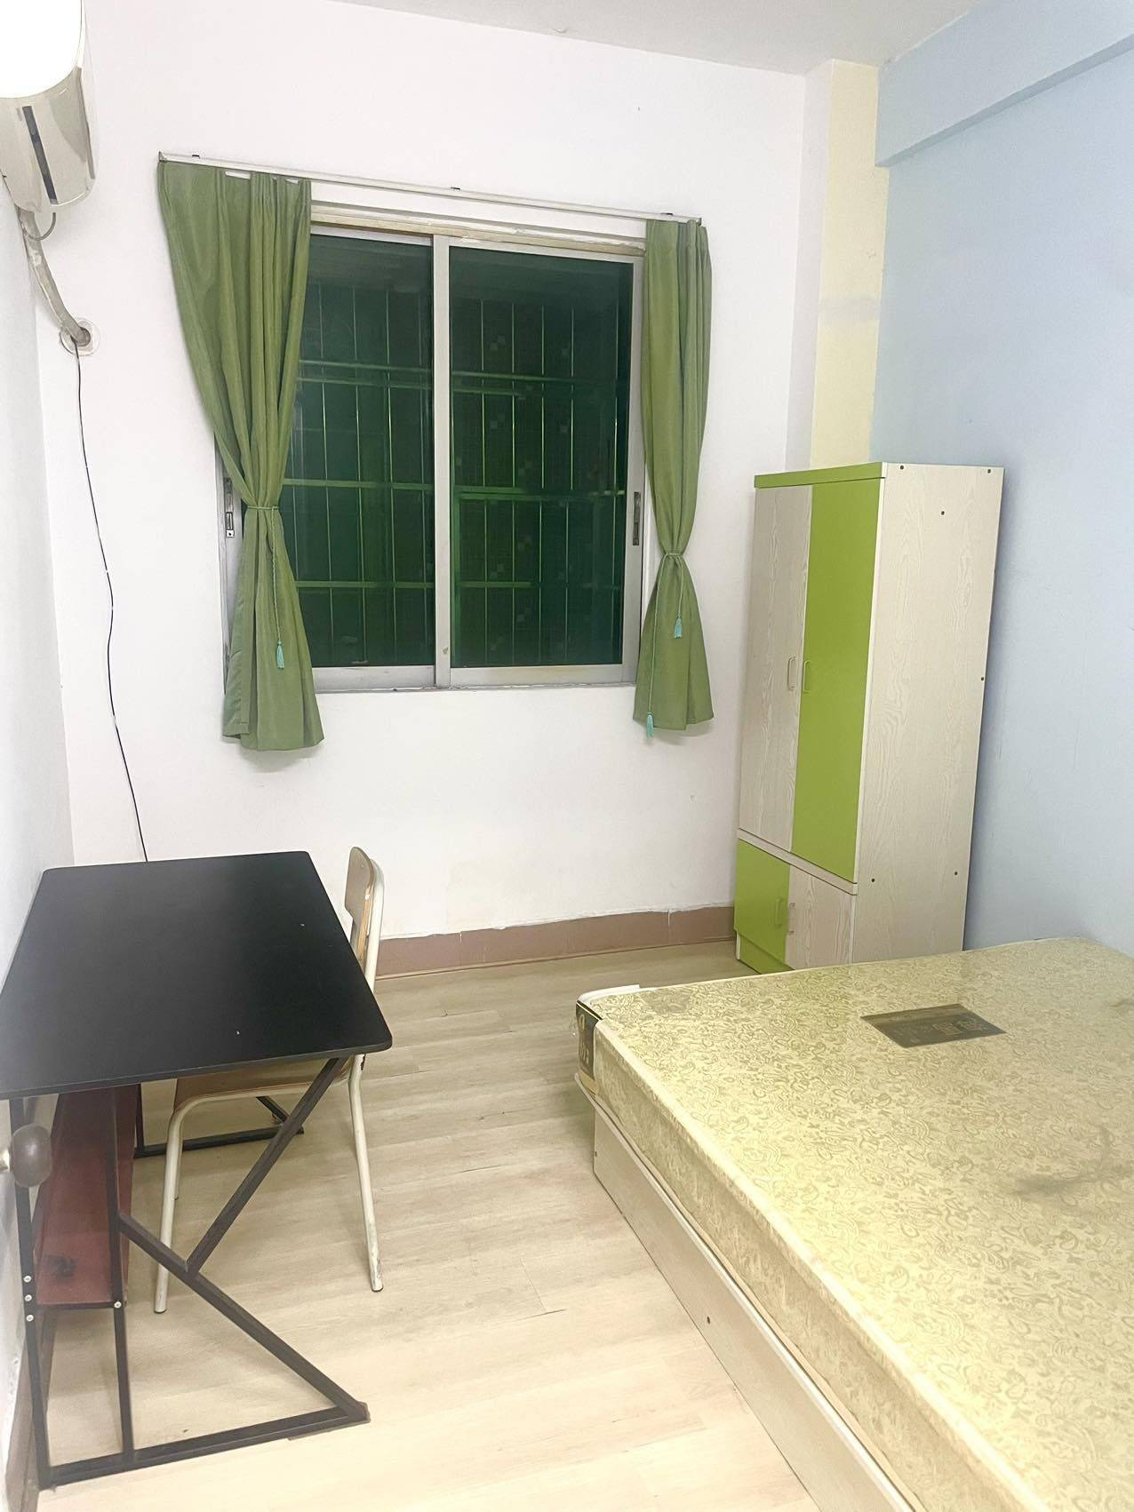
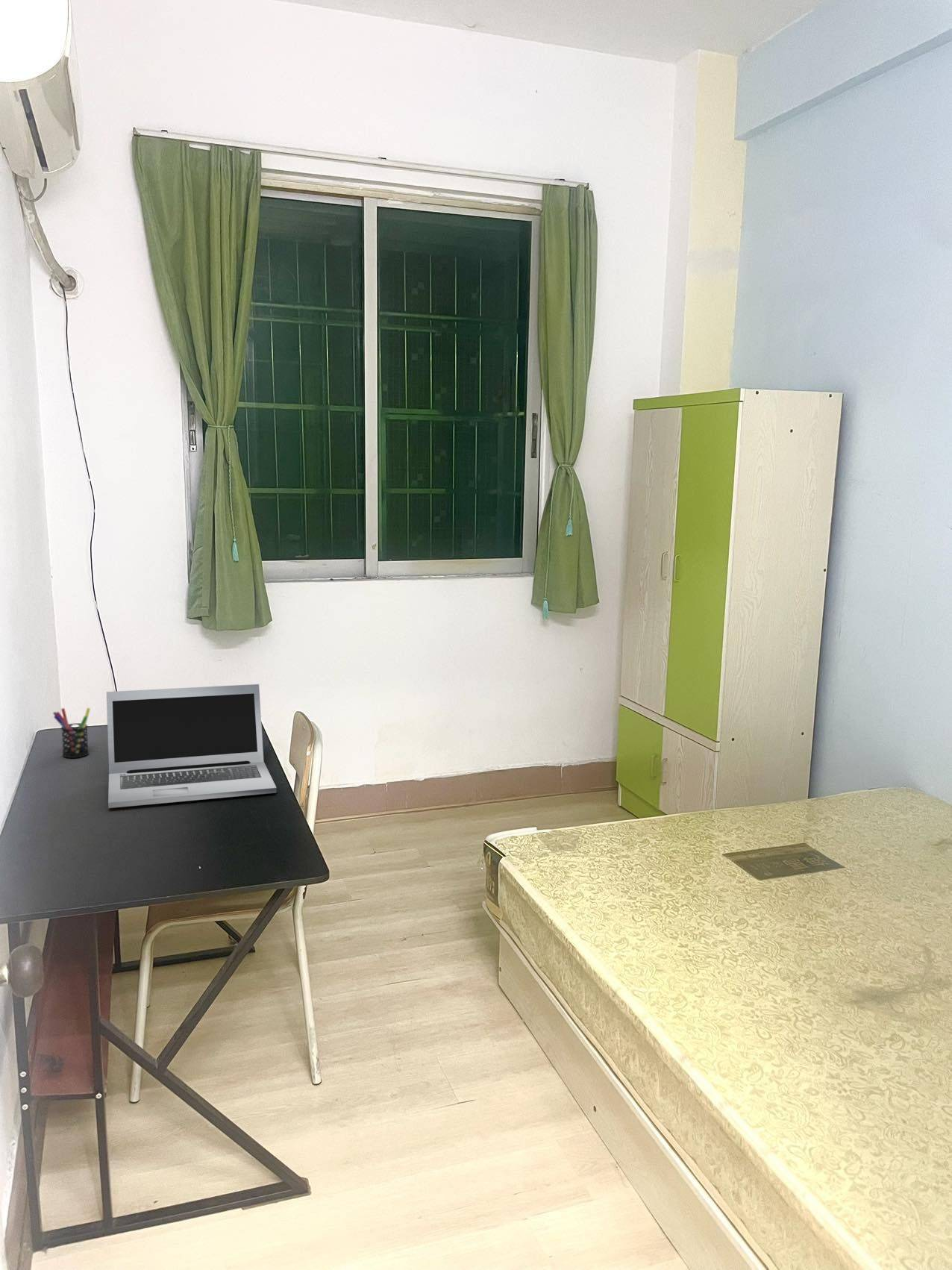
+ pen holder [52,707,91,759]
+ laptop [106,684,278,809]
